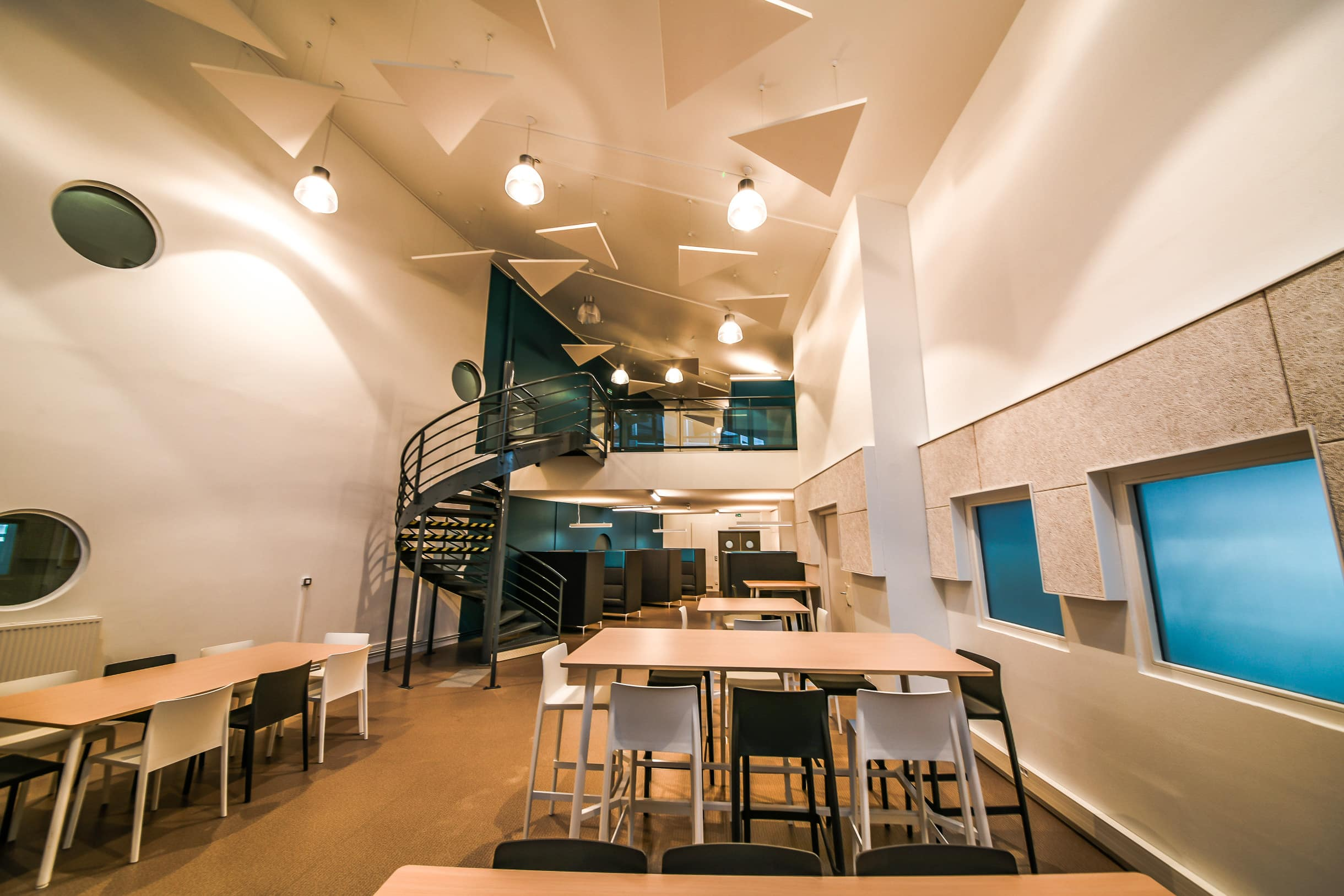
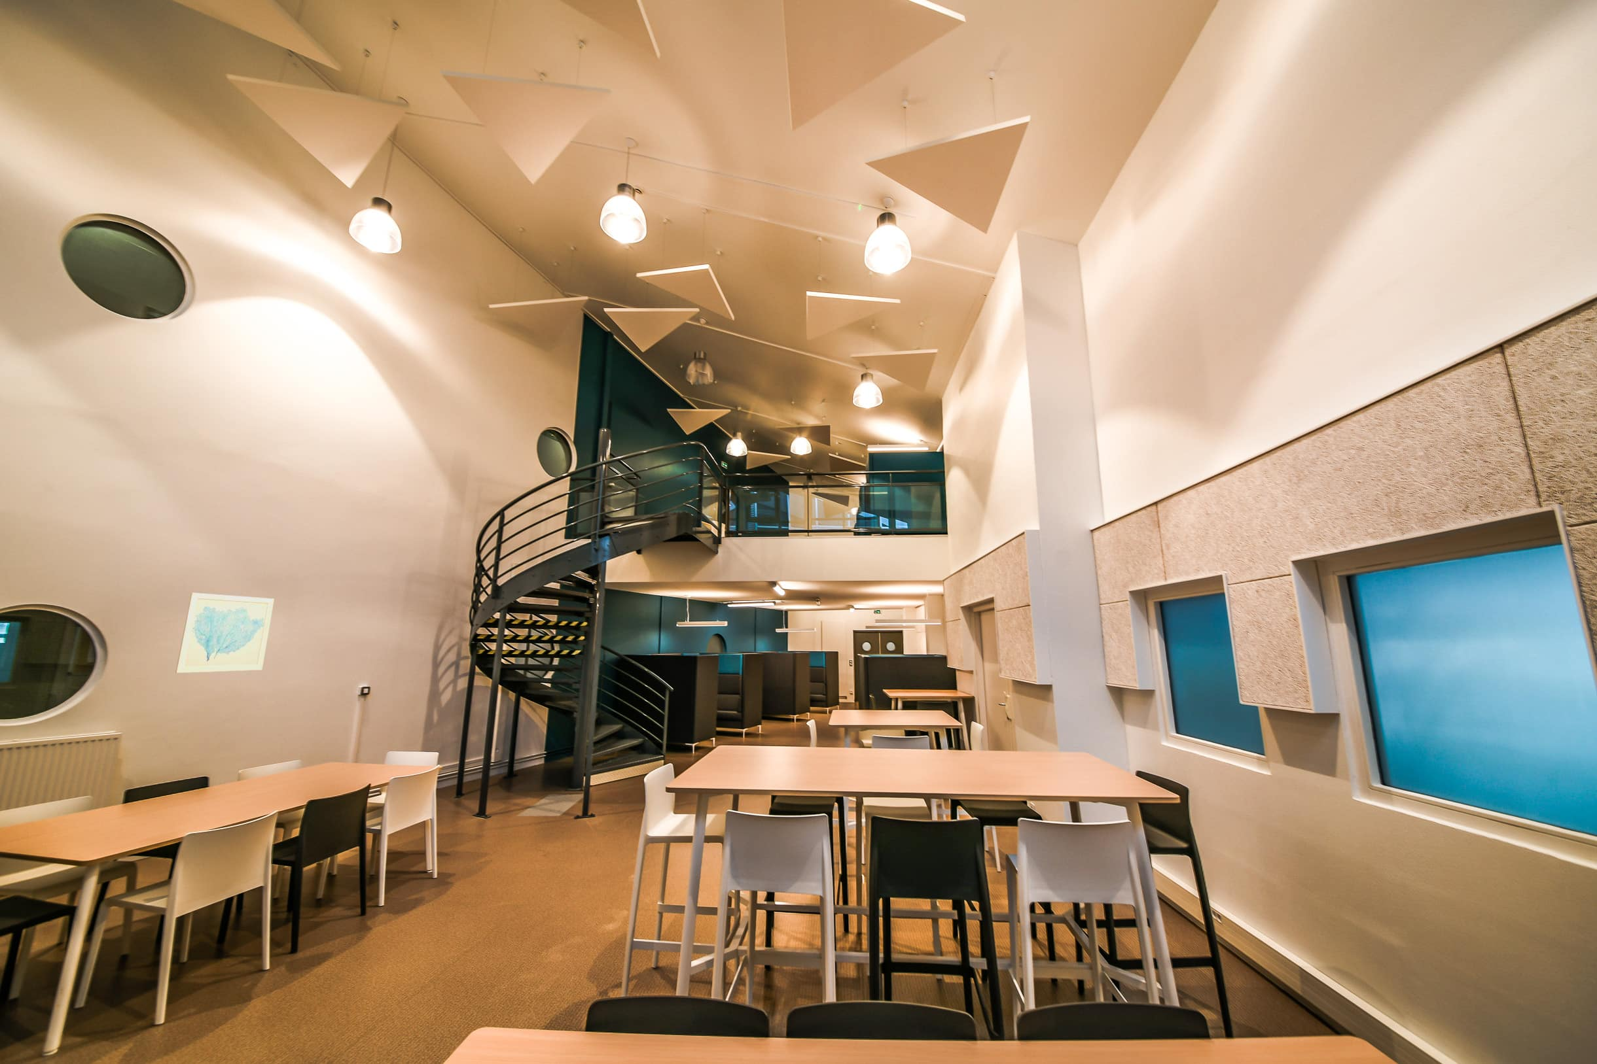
+ wall art [175,591,274,673]
